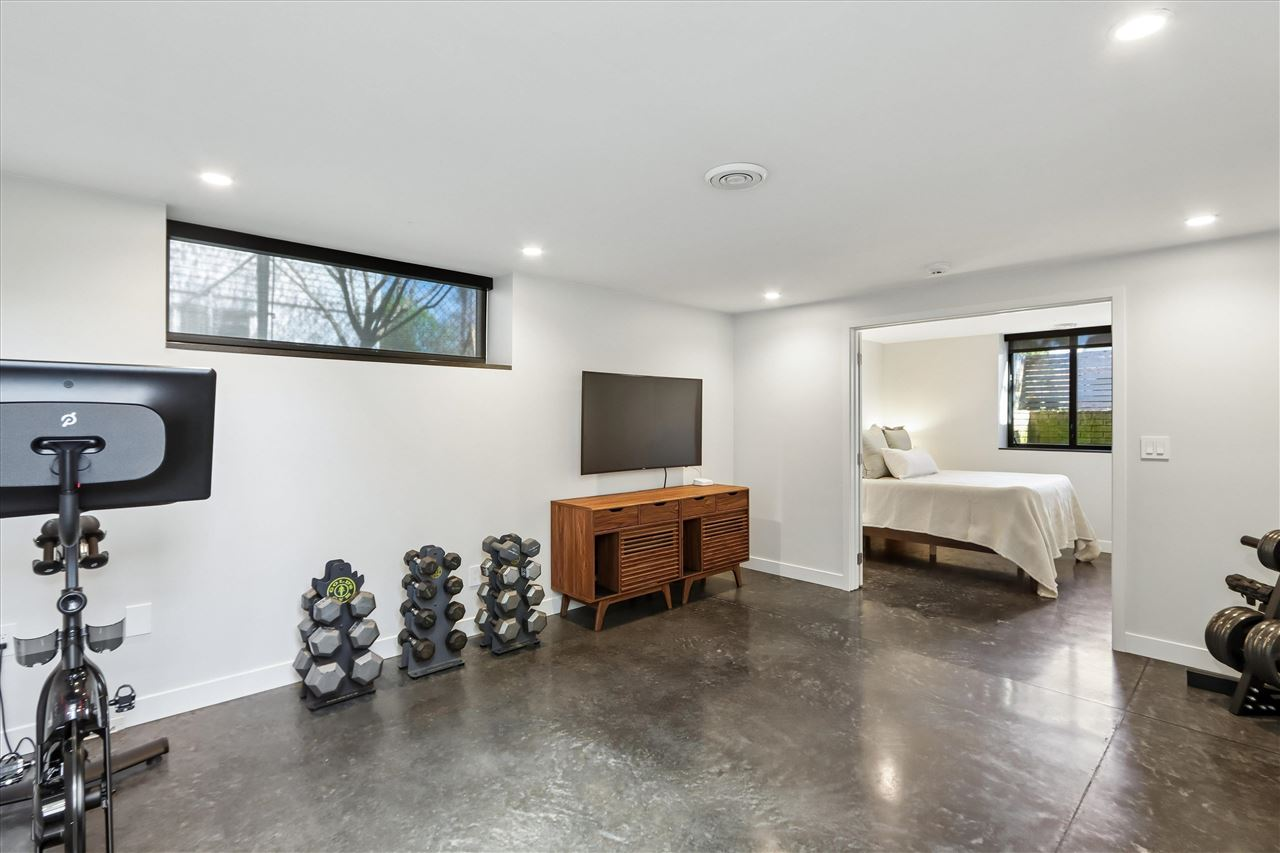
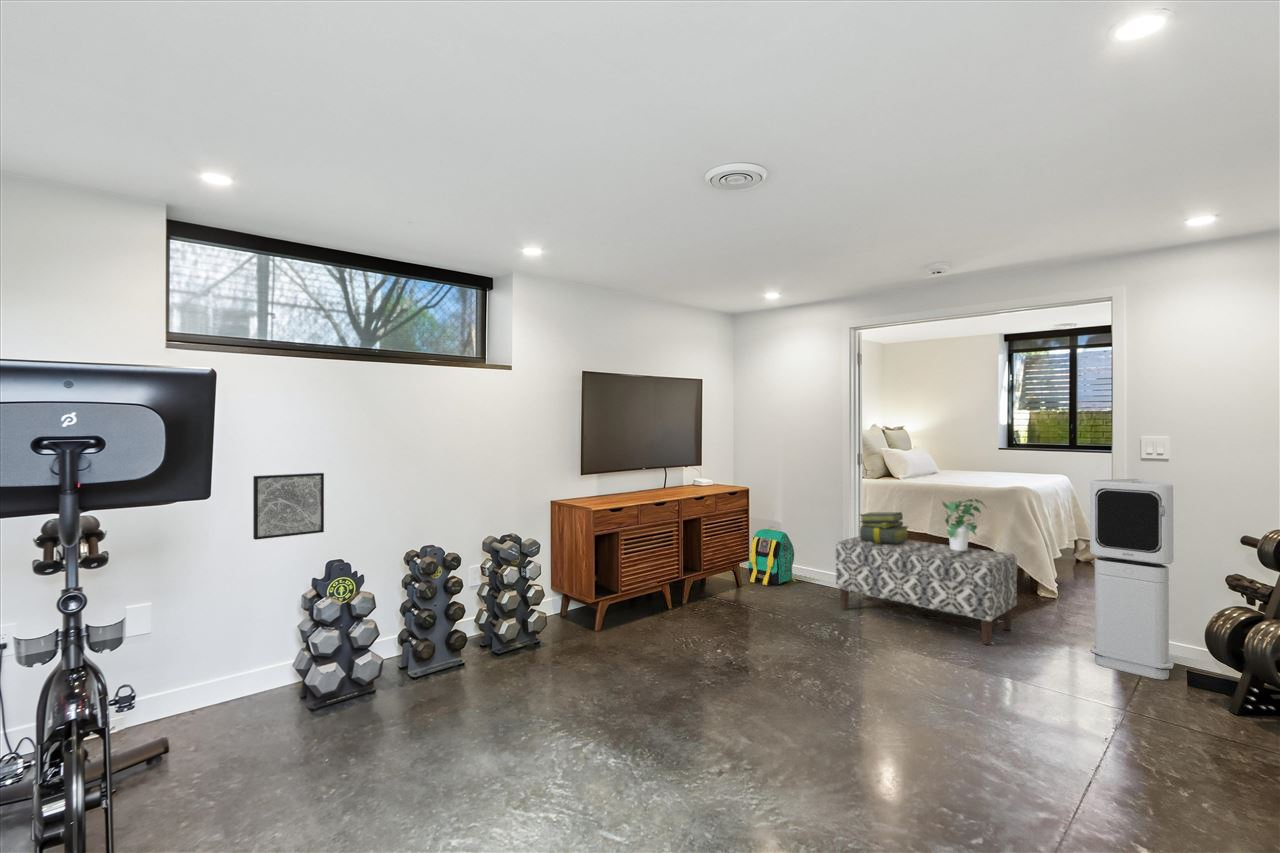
+ backpack [747,526,797,586]
+ bench [835,535,1018,646]
+ wall art [252,472,325,541]
+ air purifier [1089,478,1175,681]
+ stack of books [859,511,911,544]
+ potted plant [940,498,987,551]
